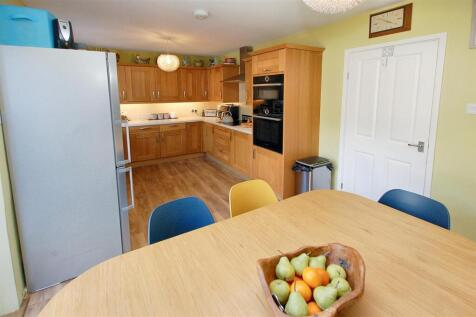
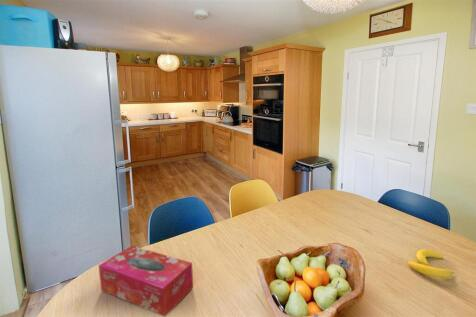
+ banana [407,248,455,279]
+ tissue box [98,245,194,317]
